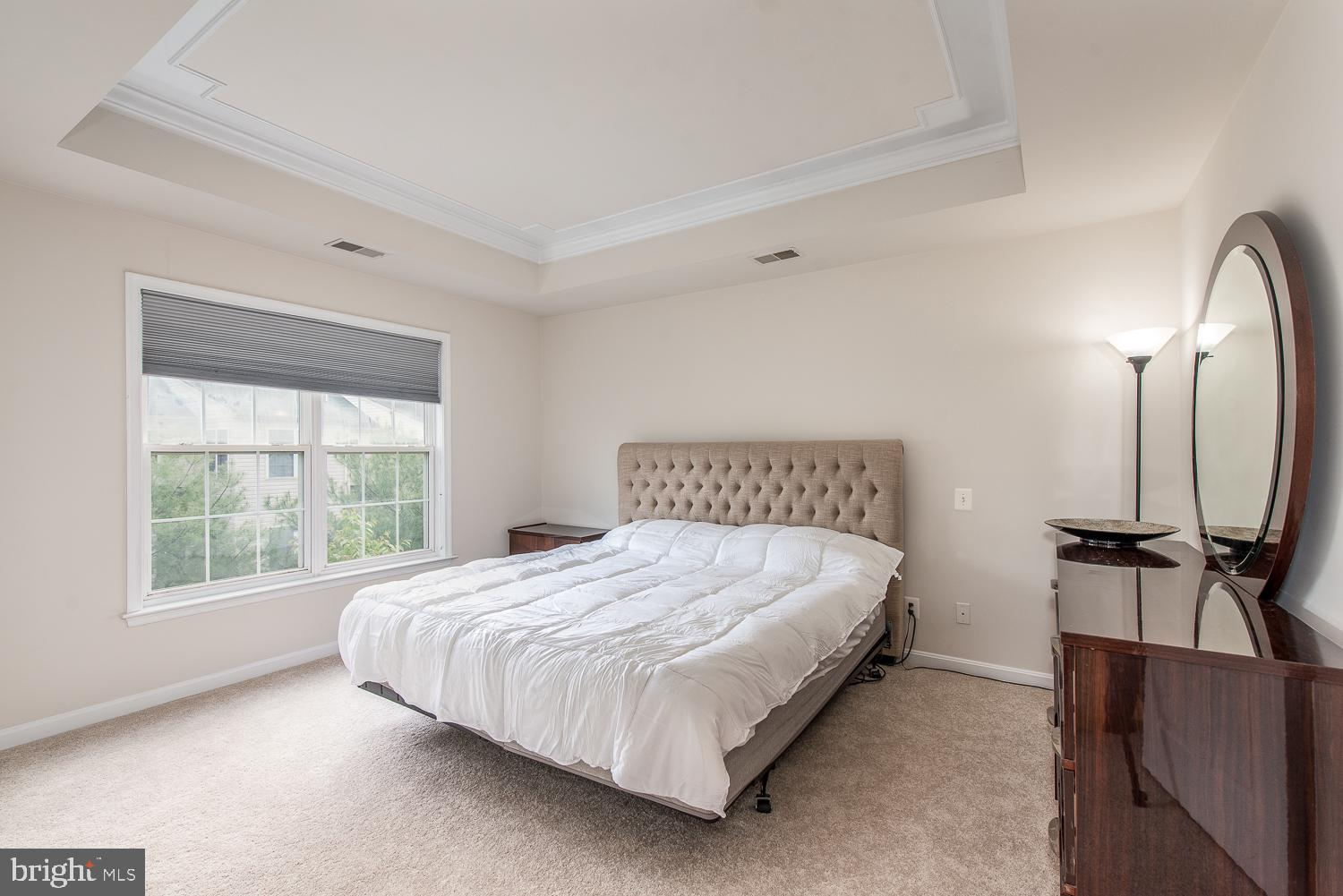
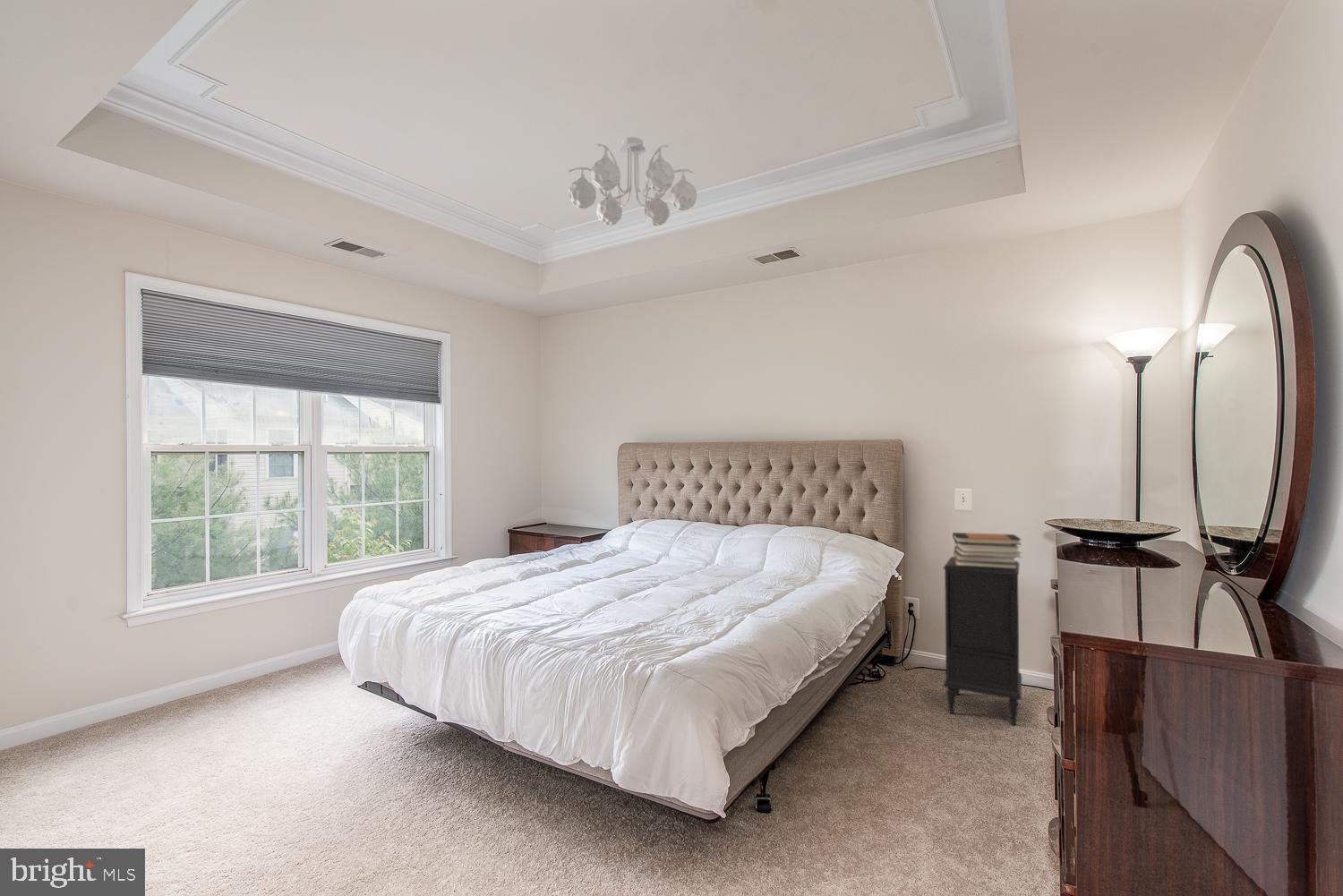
+ ceiling light fixture [568,136,697,226]
+ nightstand [943,556,1022,726]
+ book stack [952,532,1022,569]
